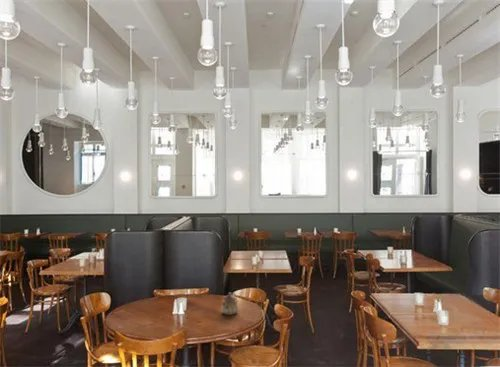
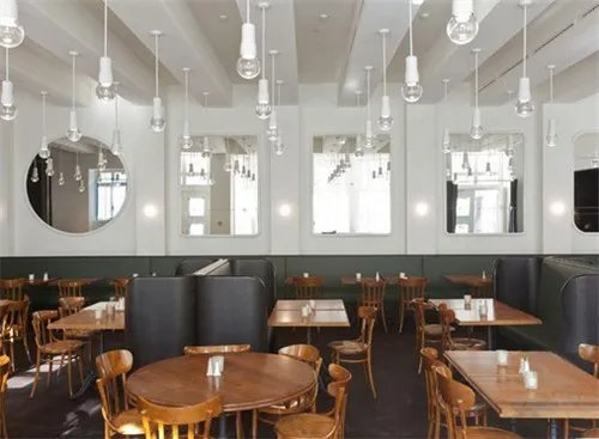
- teapot [221,292,239,316]
